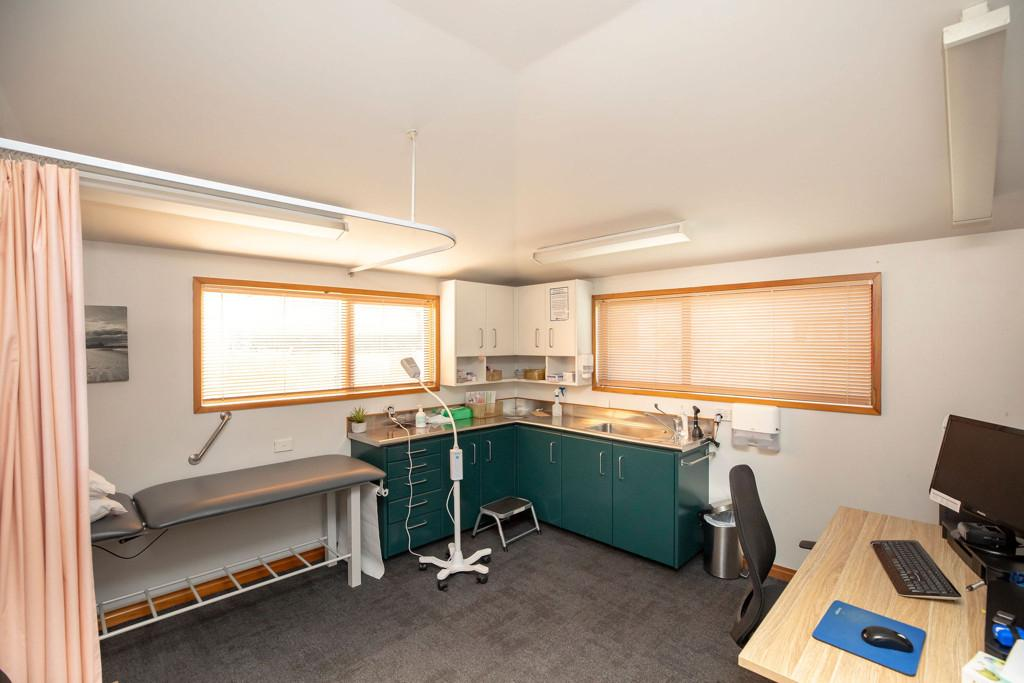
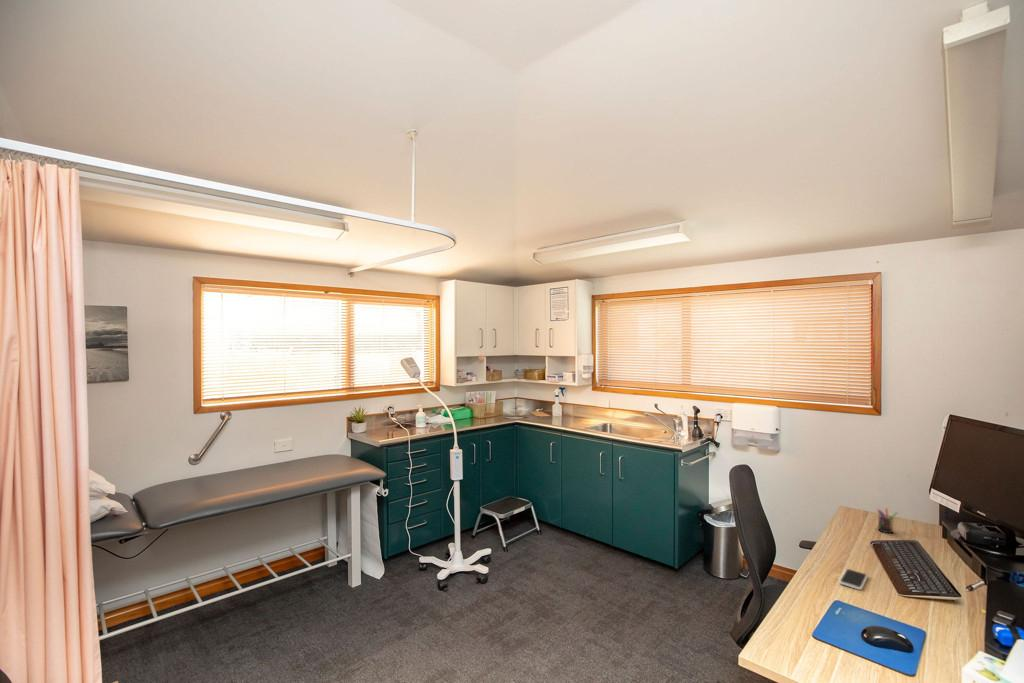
+ smartphone [838,568,869,591]
+ pen holder [876,506,898,534]
